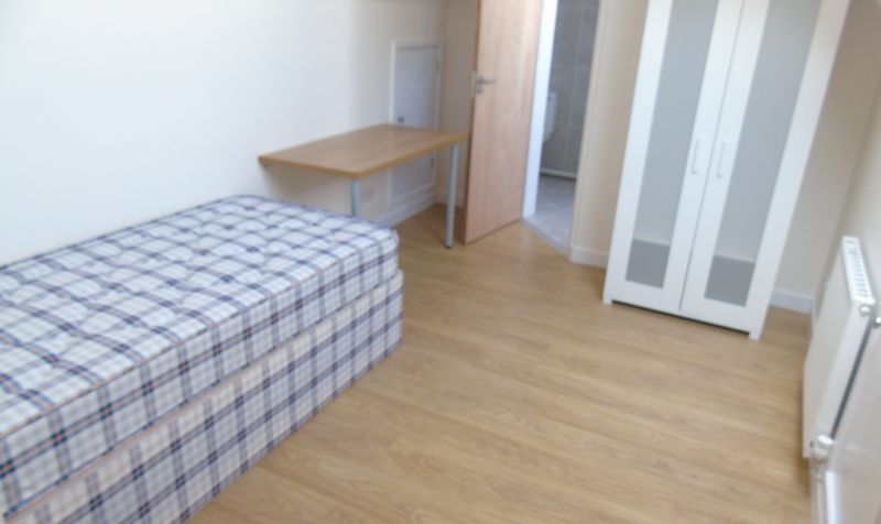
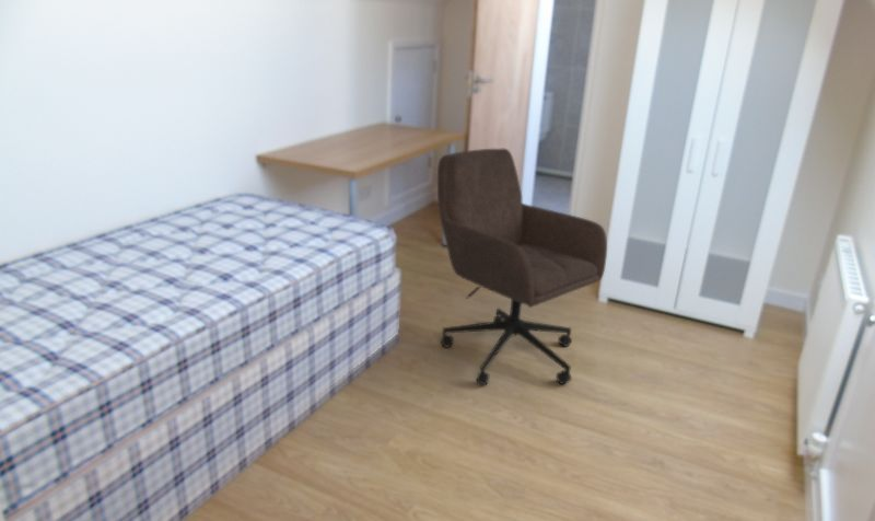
+ office chair [436,148,608,386]
